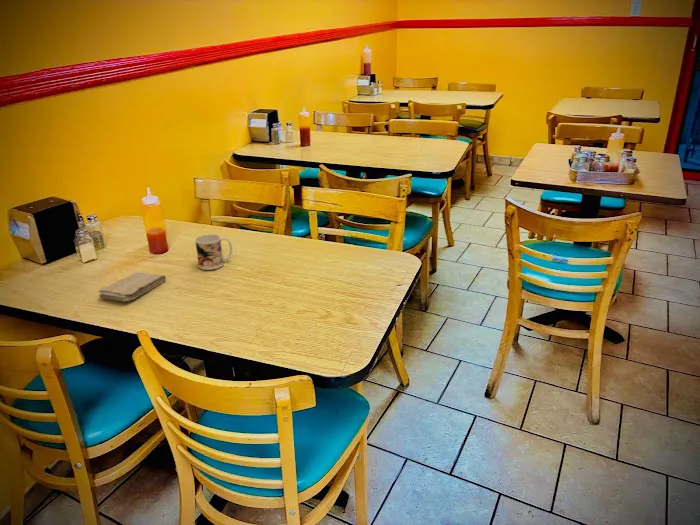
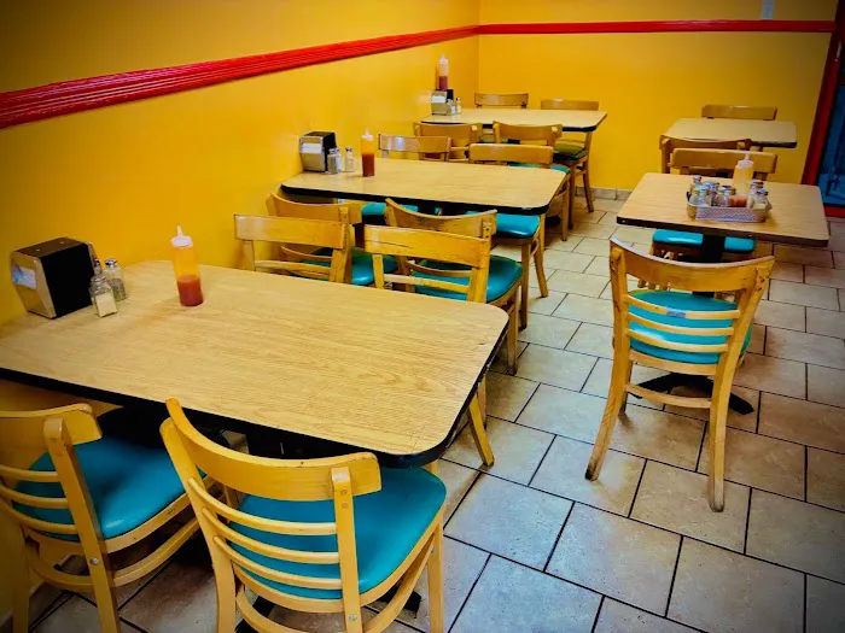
- washcloth [98,271,167,302]
- mug [194,233,233,271]
